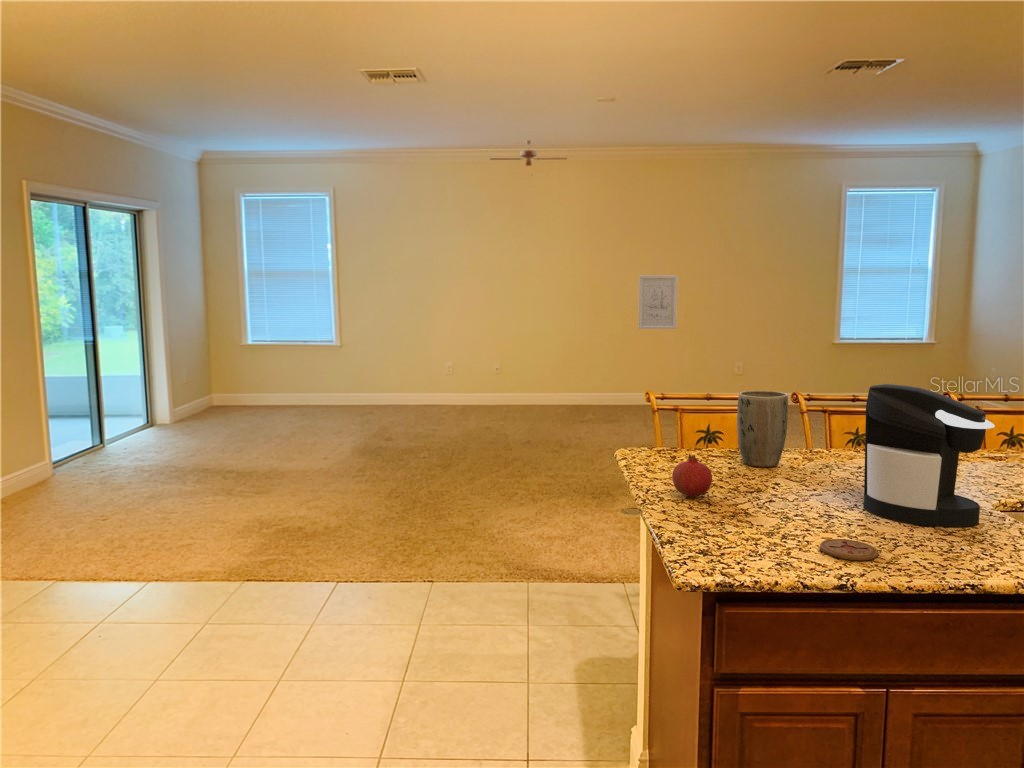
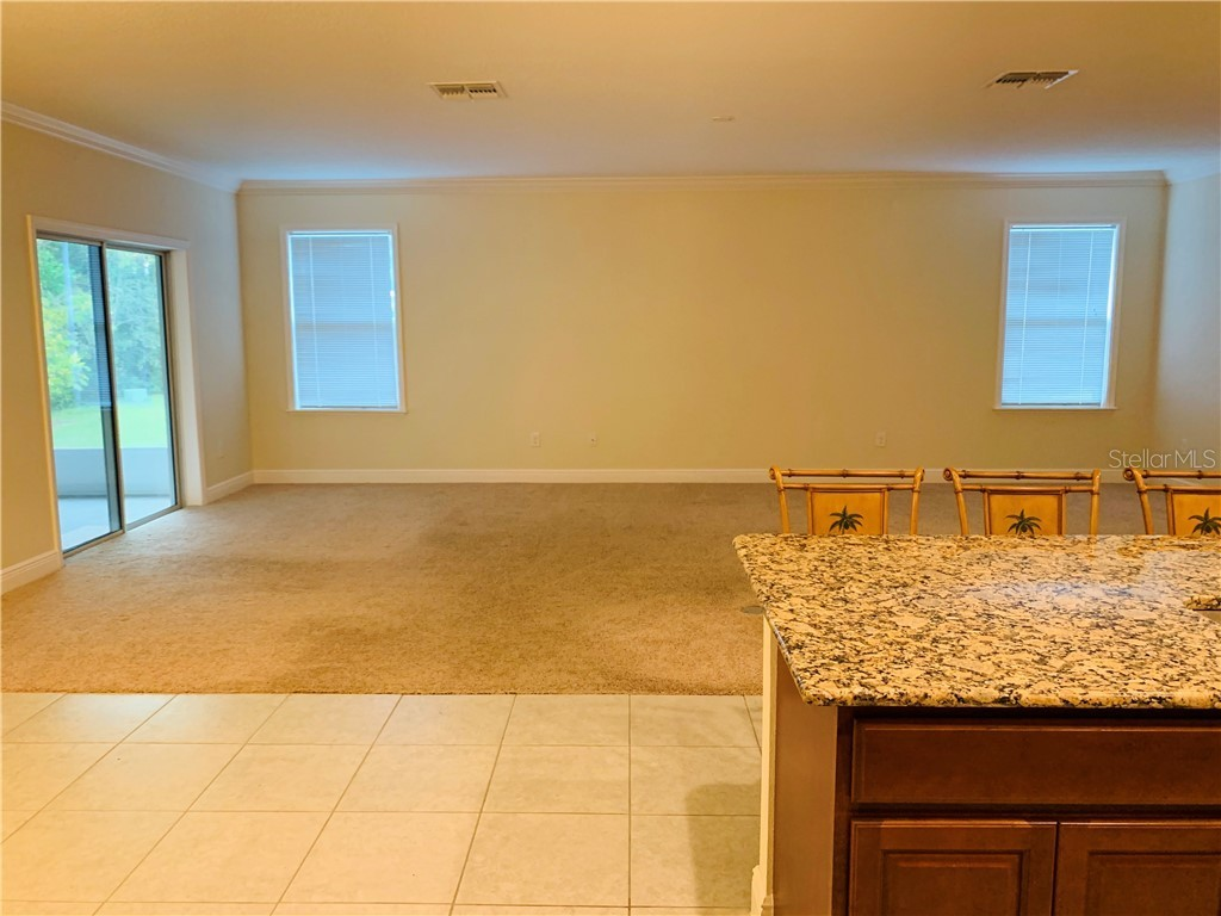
- fruit [671,453,713,497]
- plant pot [736,390,789,468]
- ceiling fan [489,139,568,177]
- wall art [637,274,679,330]
- coffee maker [862,383,996,528]
- coaster [819,538,879,561]
